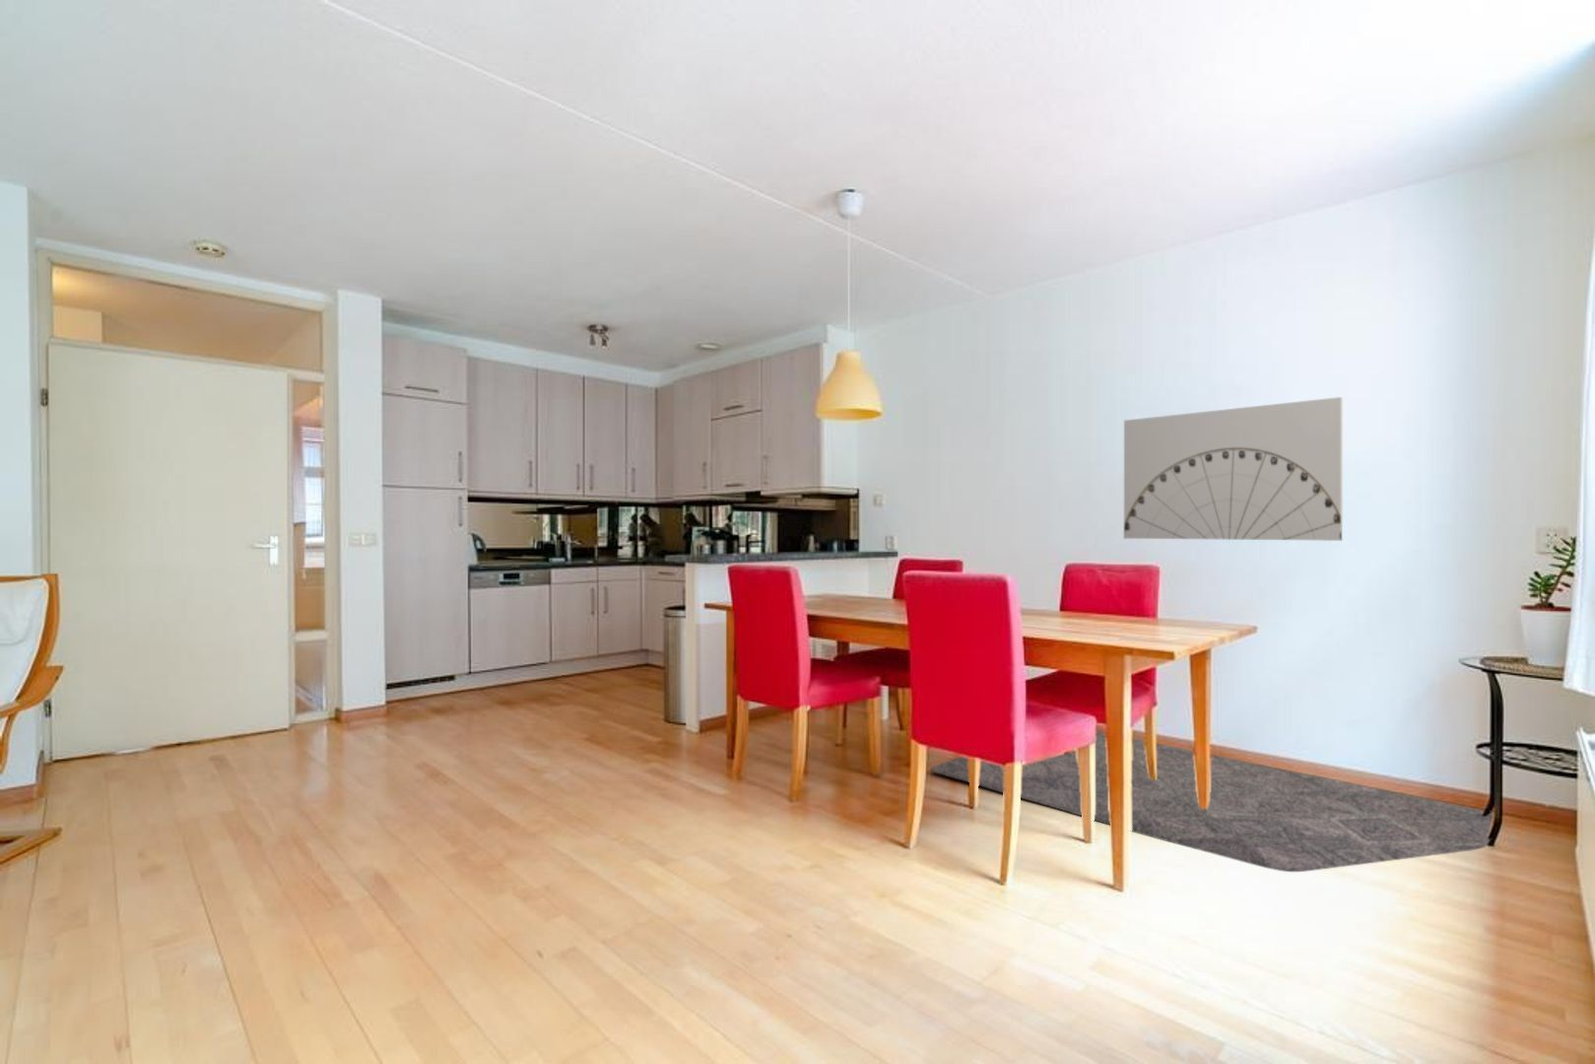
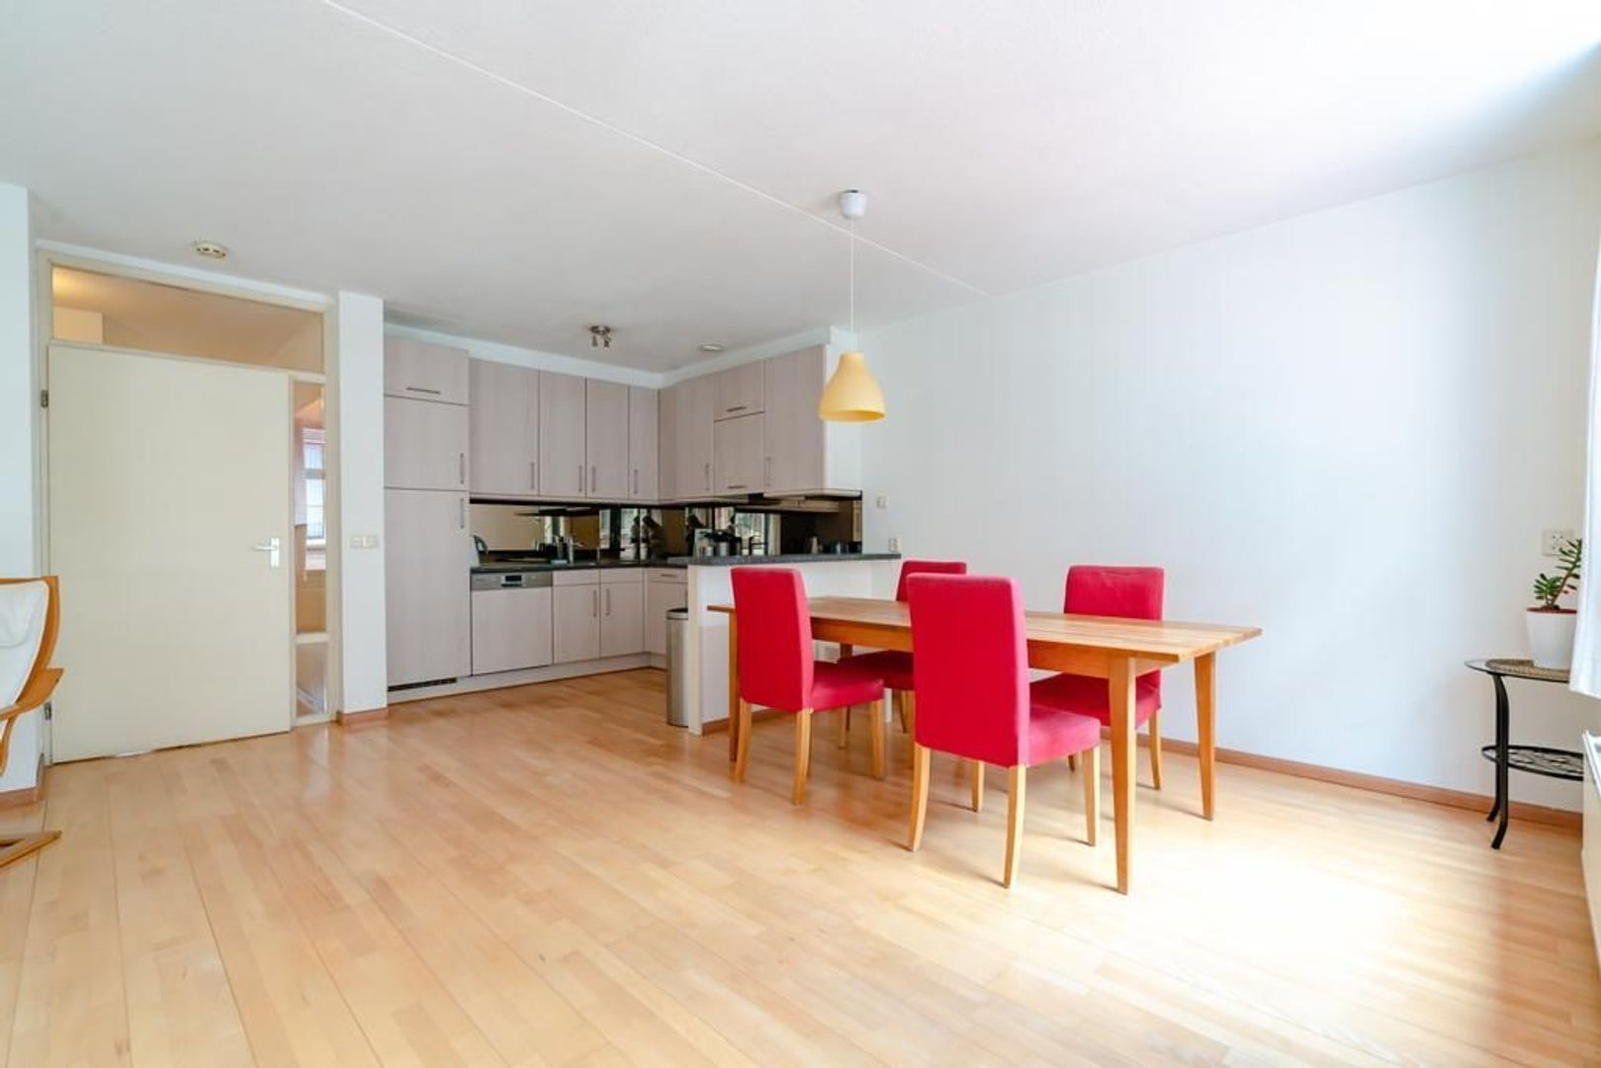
- rug [929,729,1494,873]
- wall art [1124,397,1343,542]
